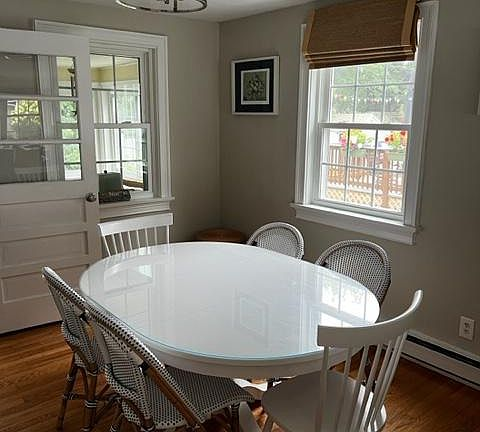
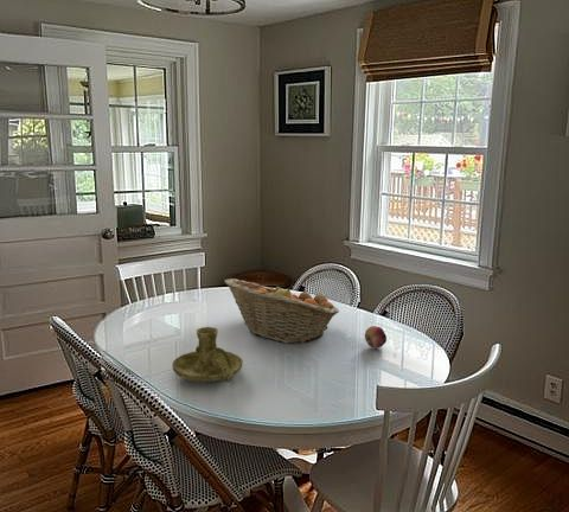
+ fruit basket [224,277,340,345]
+ candle holder [171,326,244,383]
+ fruit [364,325,388,350]
